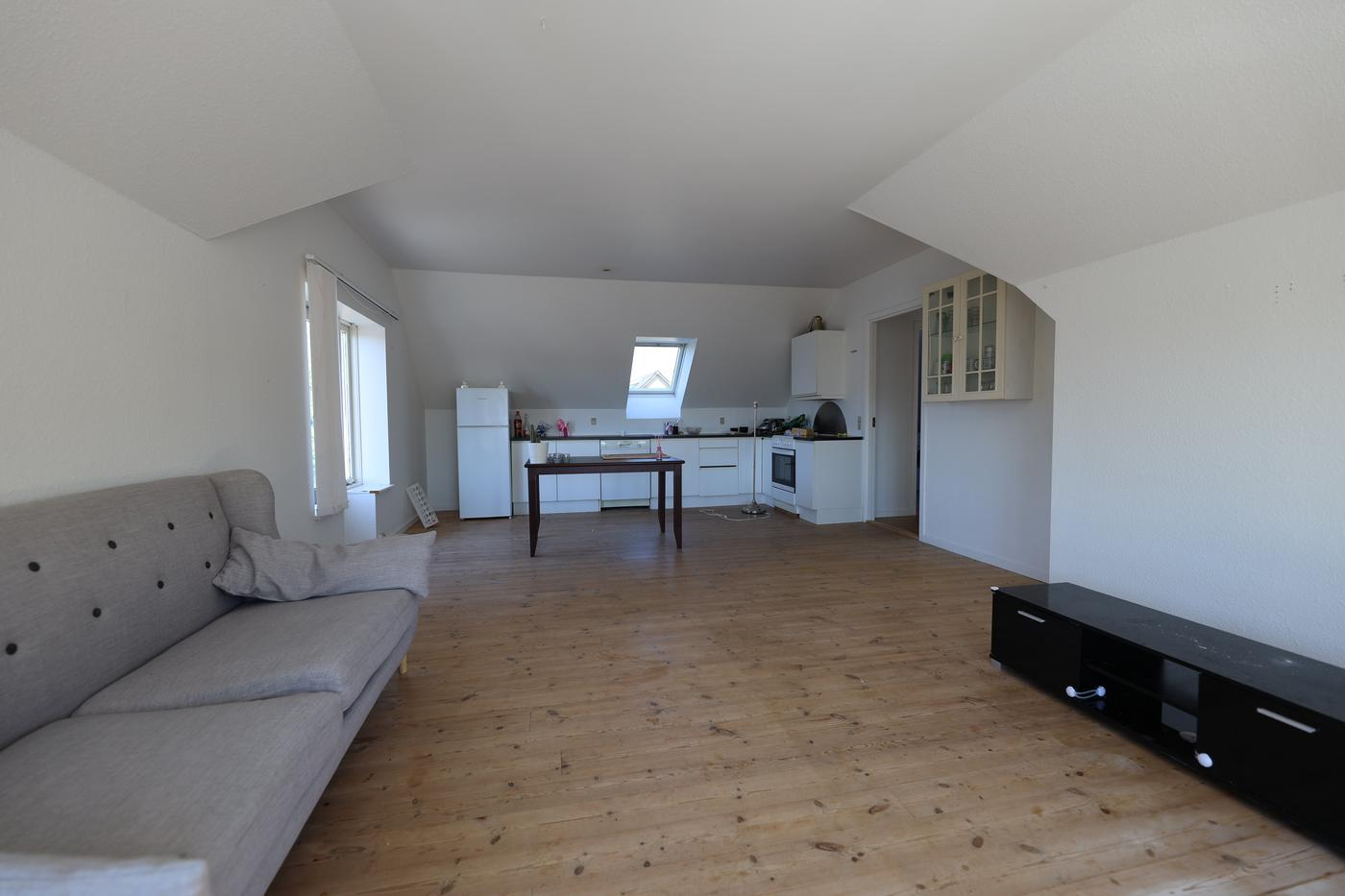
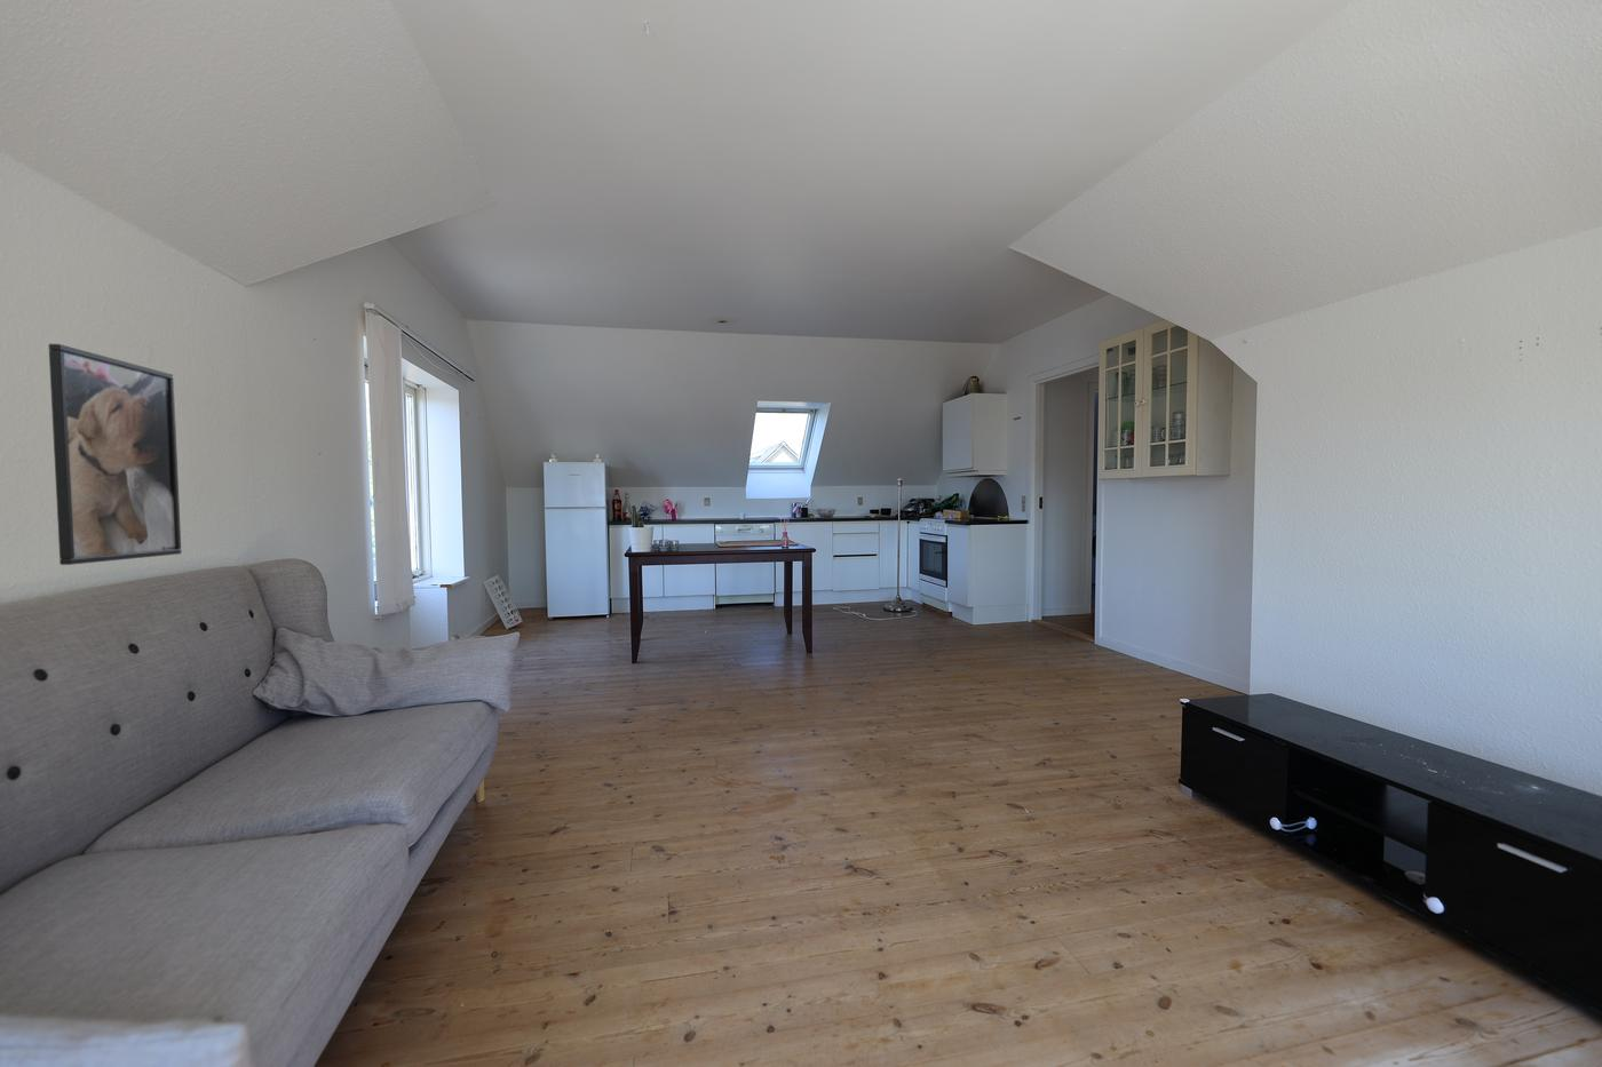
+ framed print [48,343,182,566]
